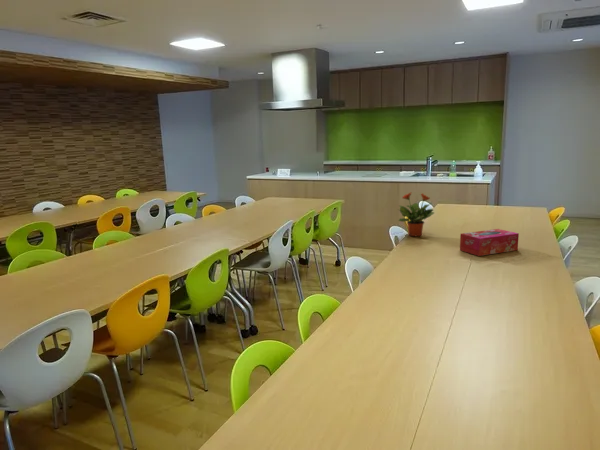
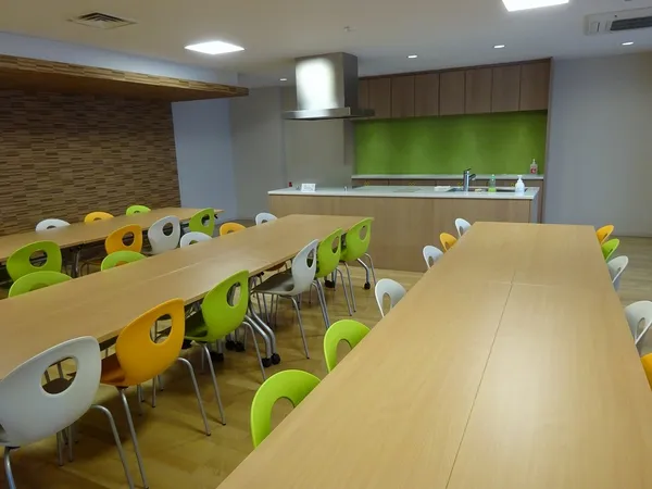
- tissue box [459,228,520,257]
- potted plant [397,191,435,237]
